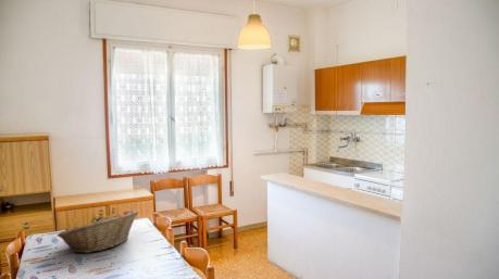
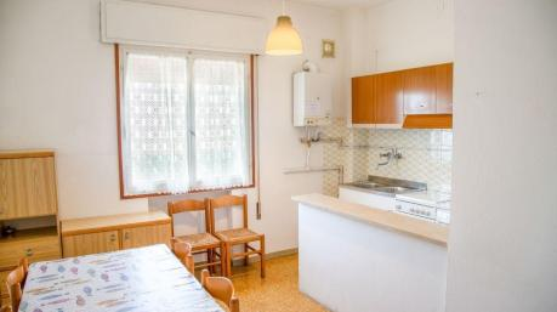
- fruit basket [57,210,140,254]
